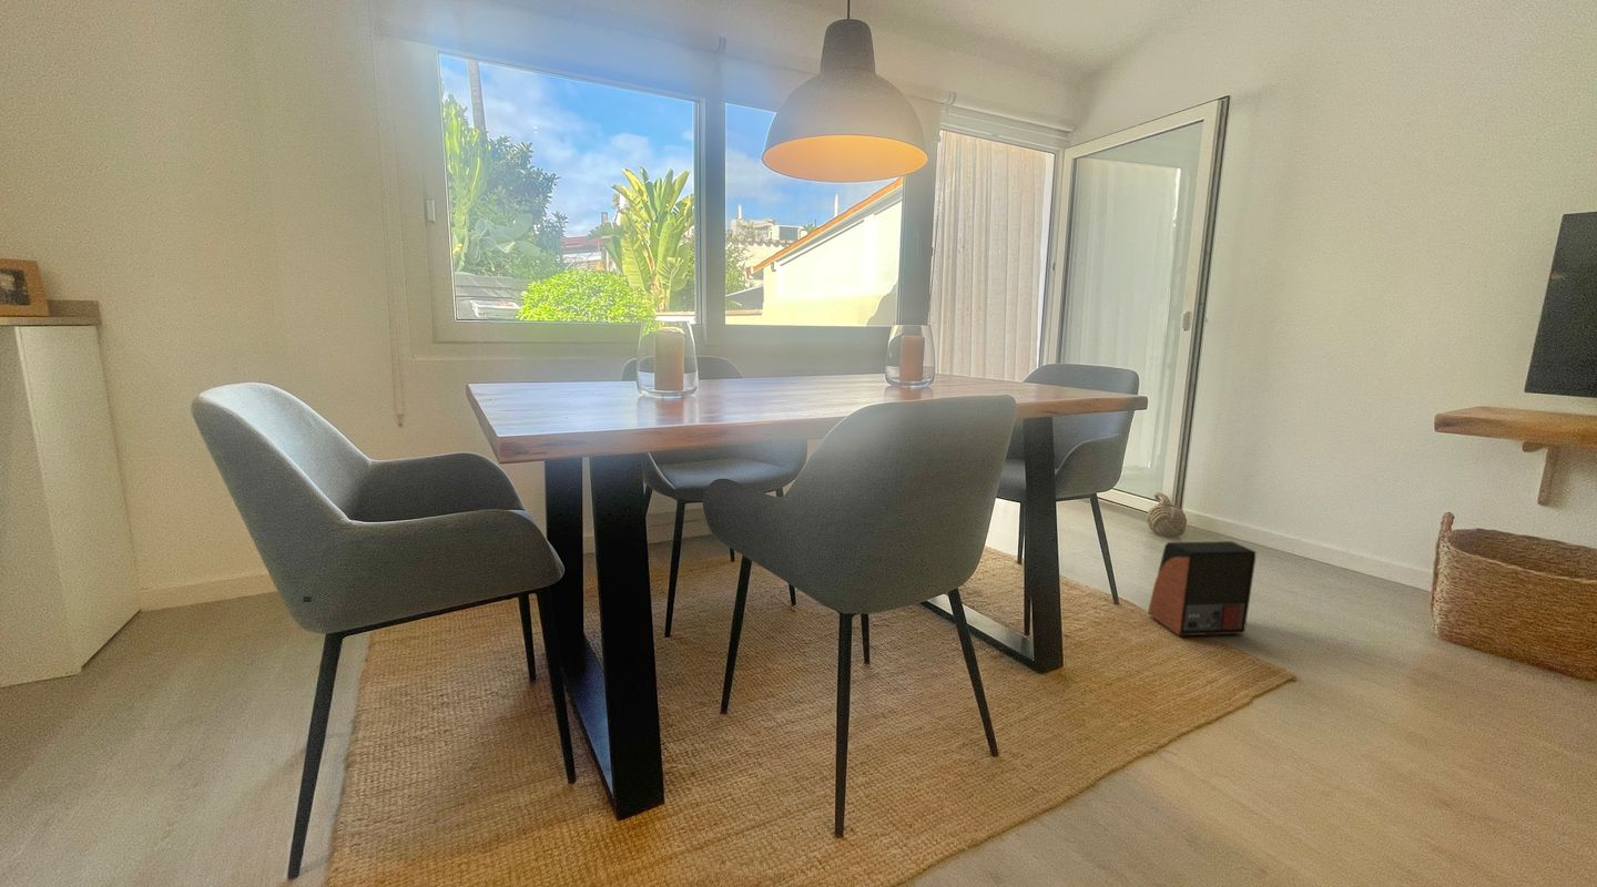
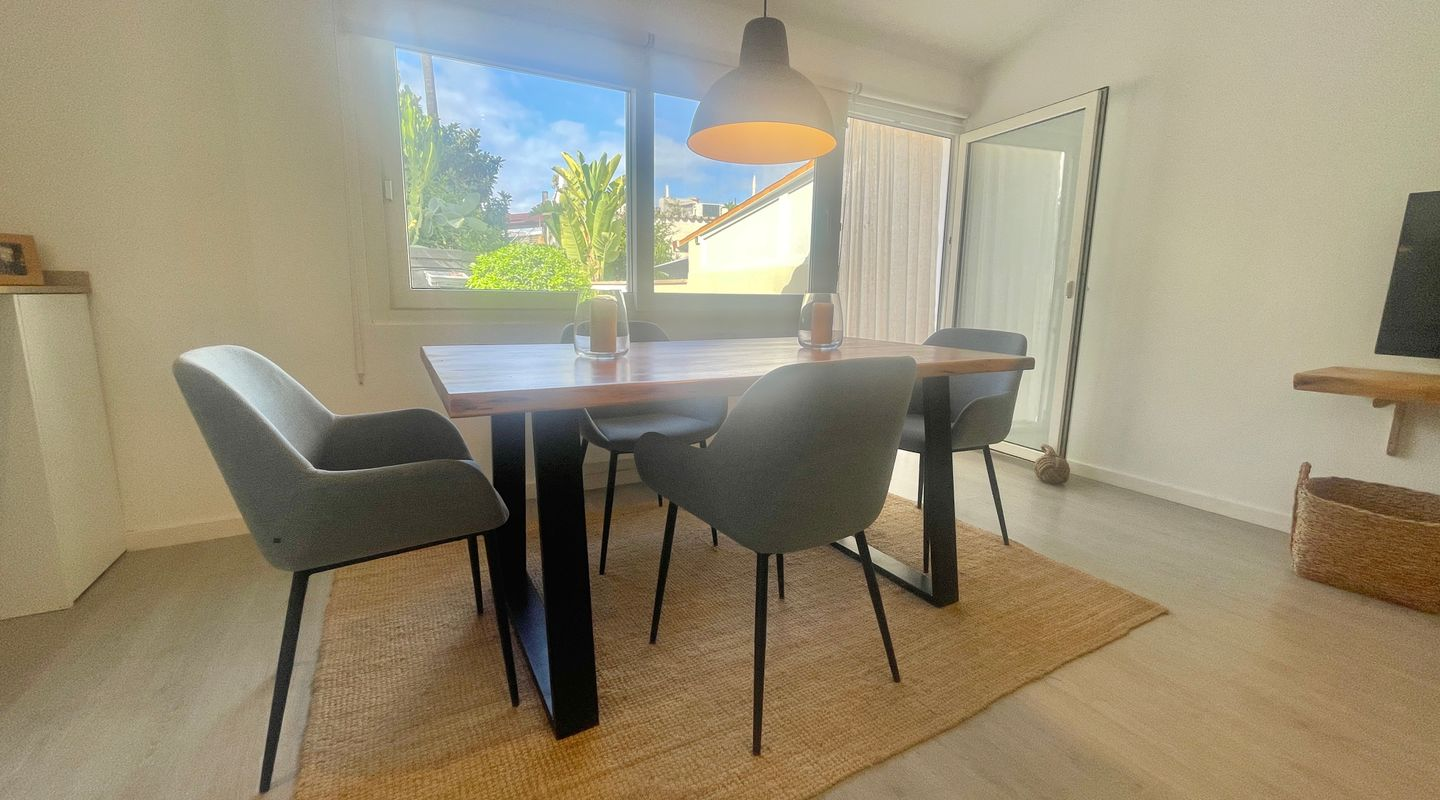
- speaker [1147,540,1257,636]
